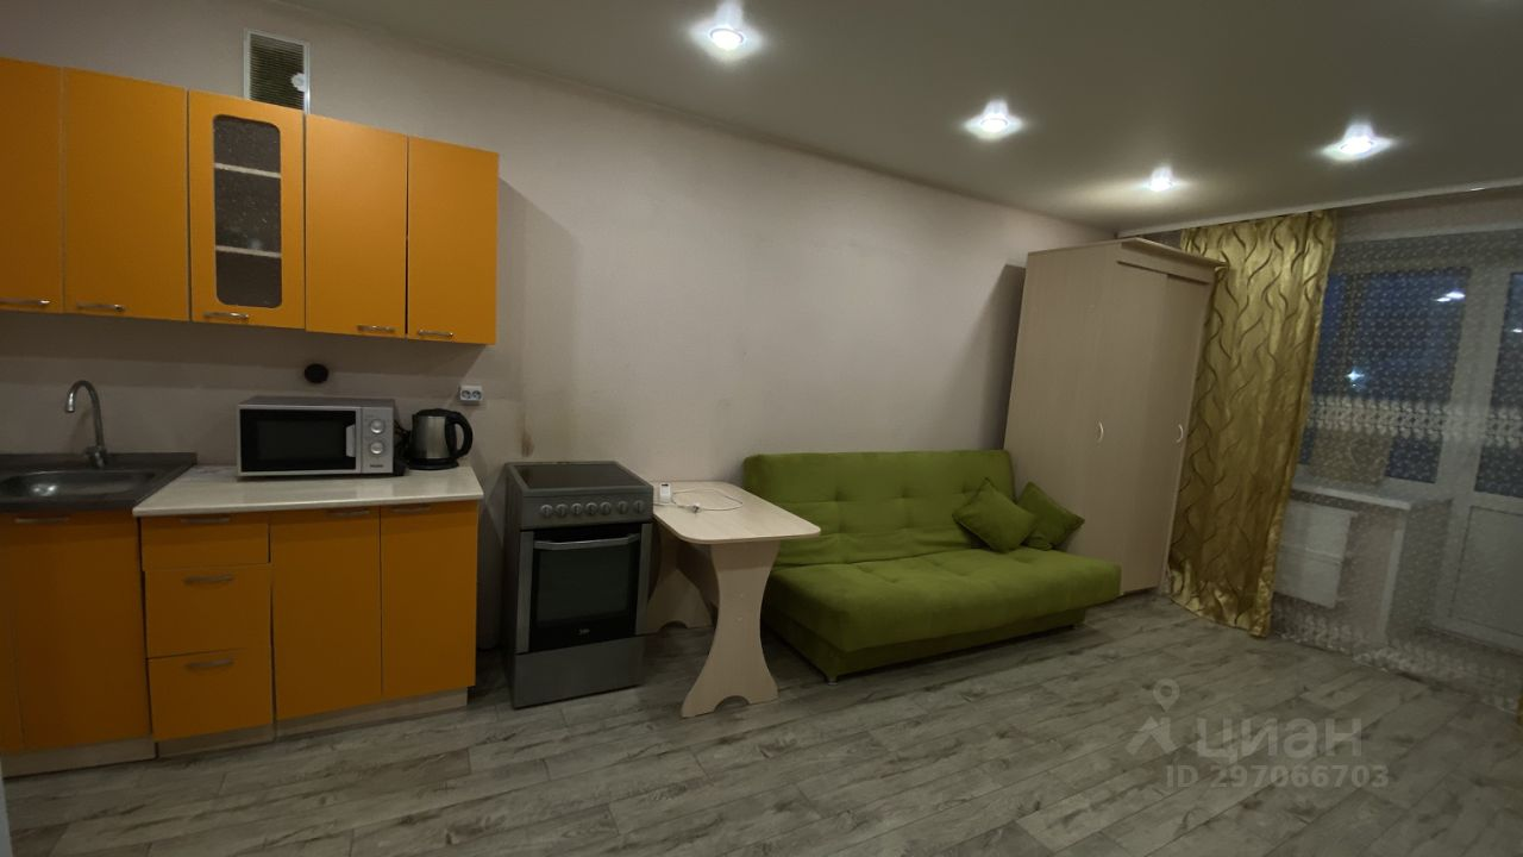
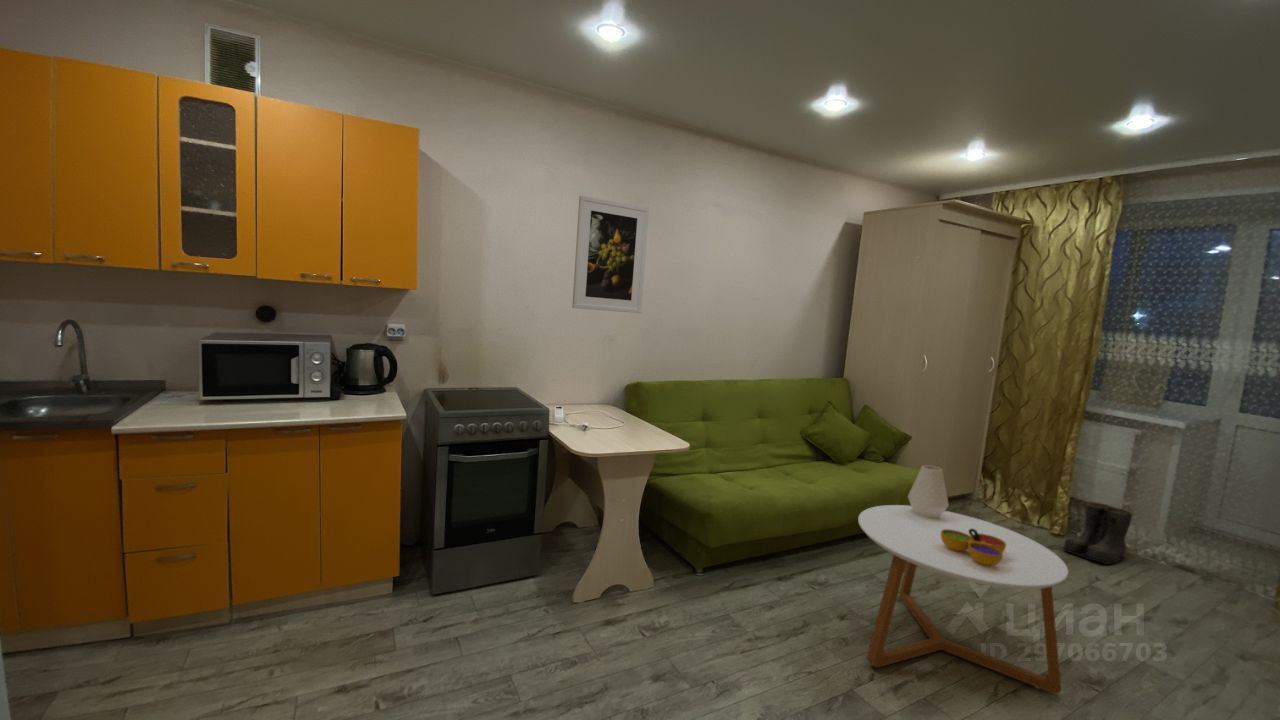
+ decorative bowl [941,529,1006,565]
+ coffee table [857,504,1069,695]
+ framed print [571,195,650,314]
+ vase [907,464,950,518]
+ boots [1062,501,1134,565]
